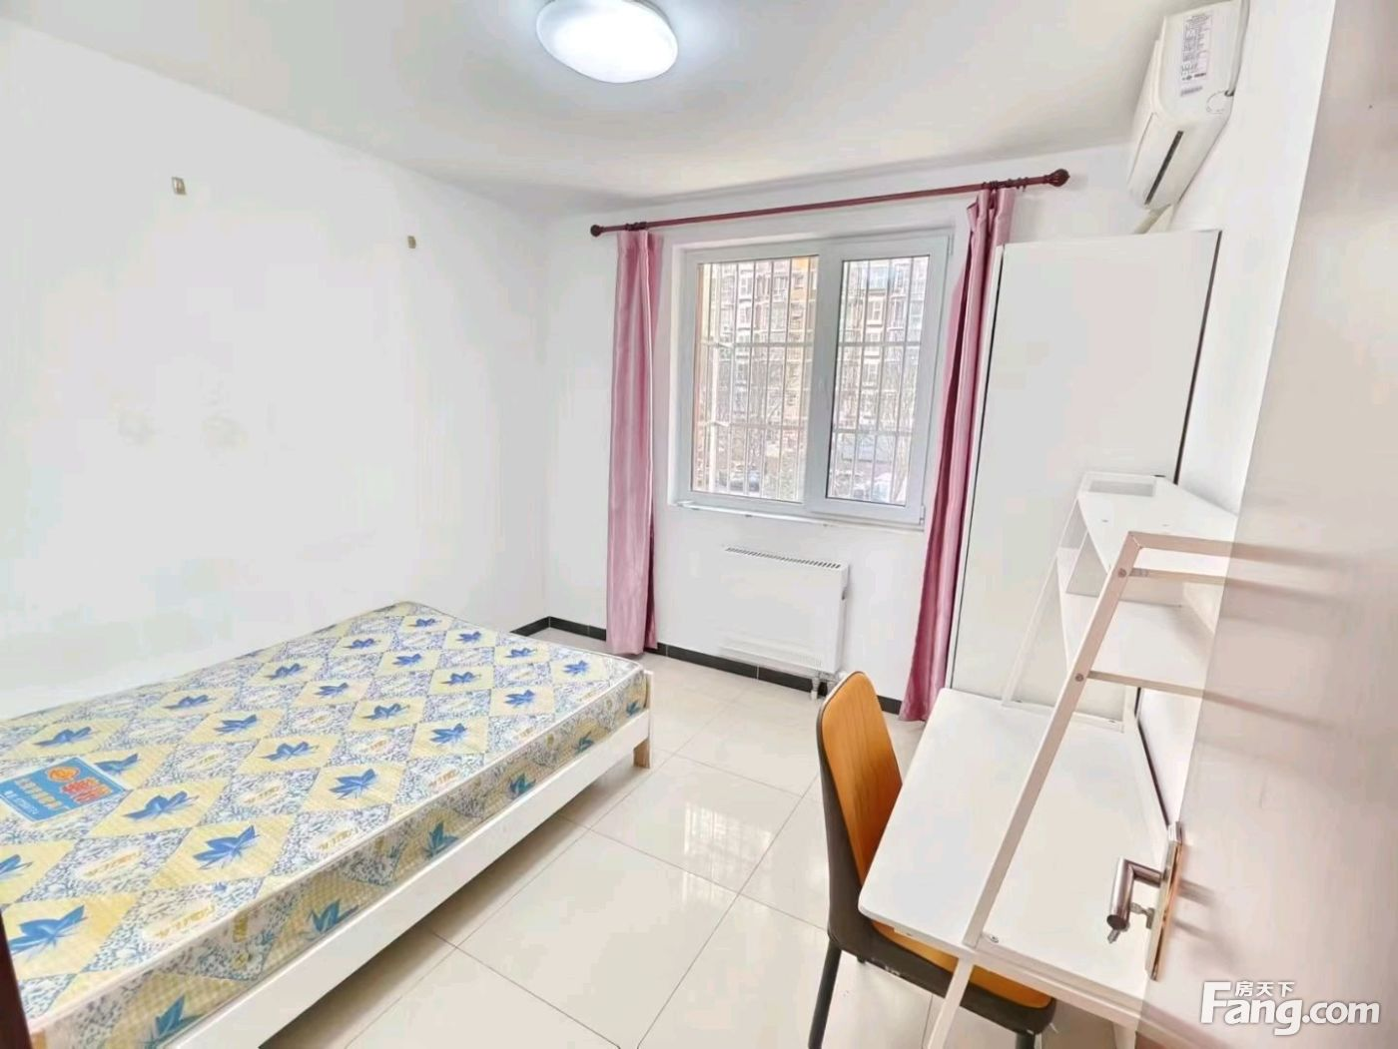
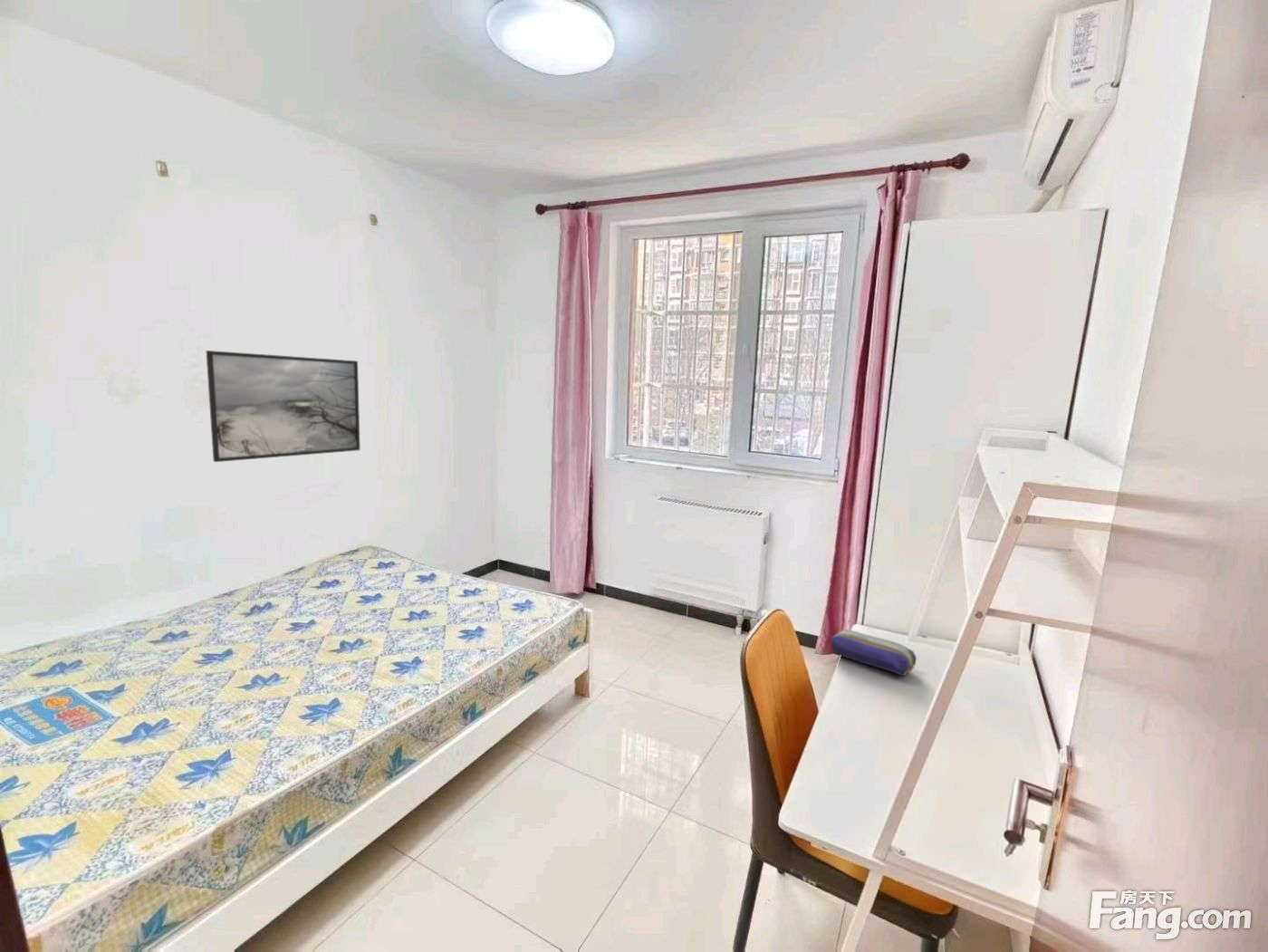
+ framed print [206,350,361,463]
+ pencil case [831,629,917,677]
